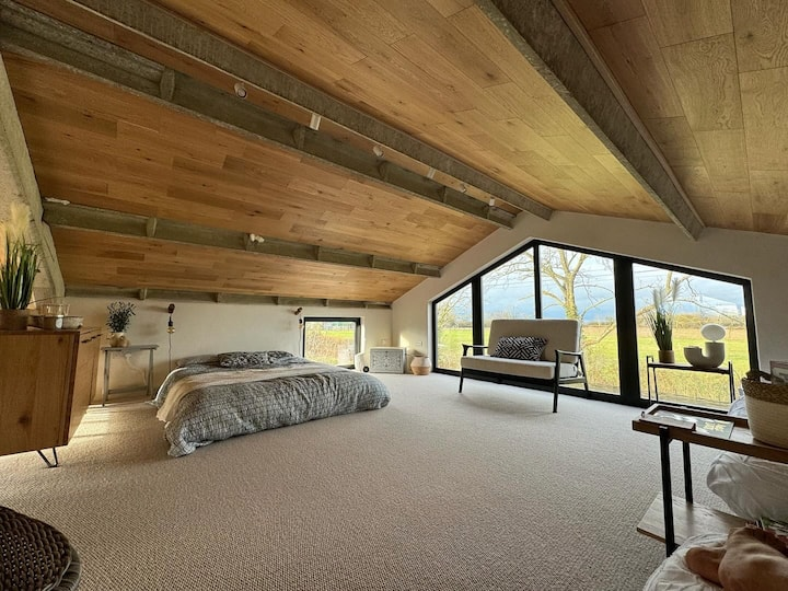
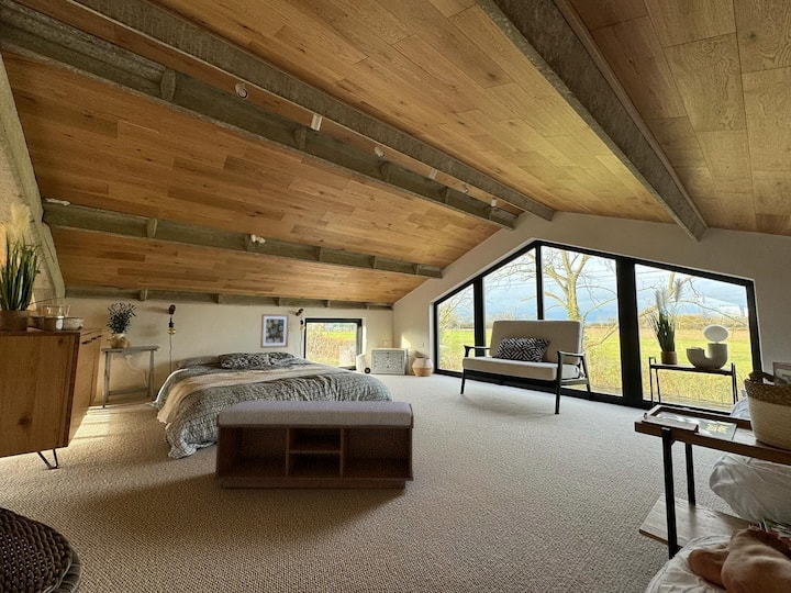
+ bench [212,400,415,489]
+ wall art [259,313,290,349]
